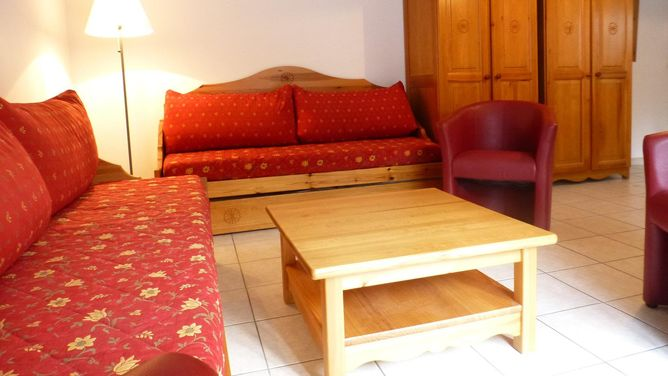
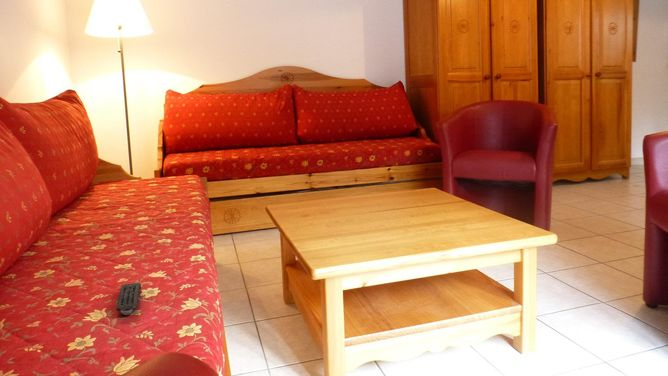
+ remote control [115,282,142,316]
